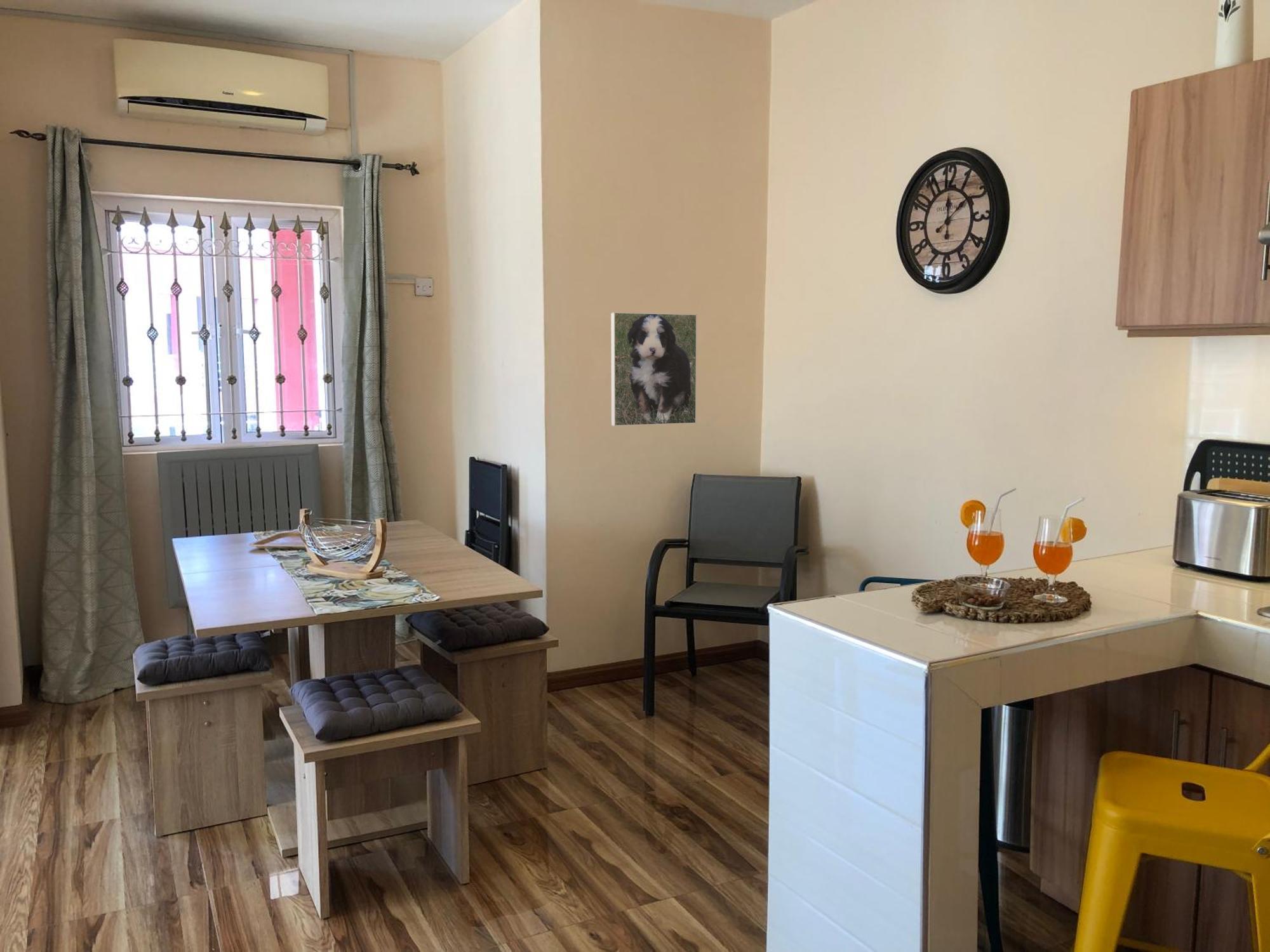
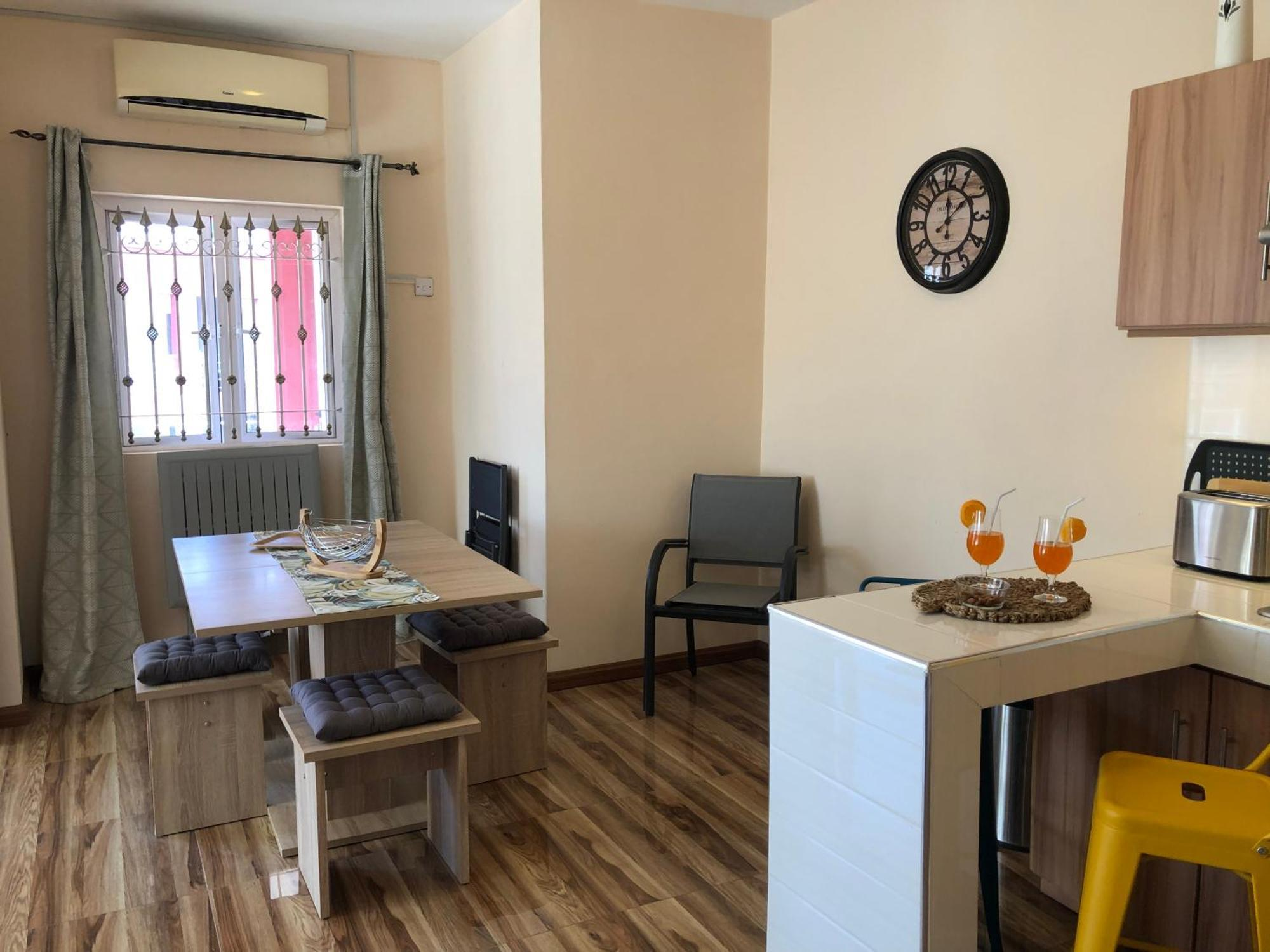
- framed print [610,312,698,427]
